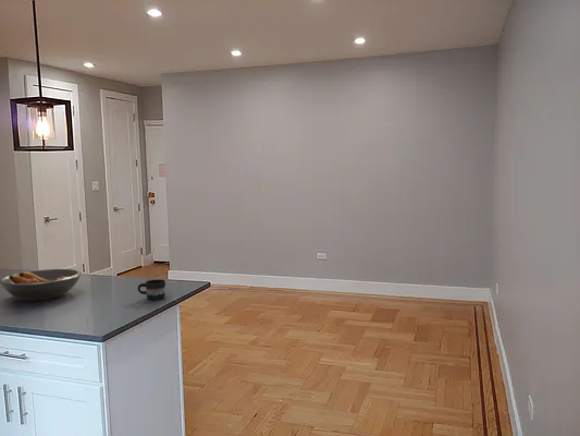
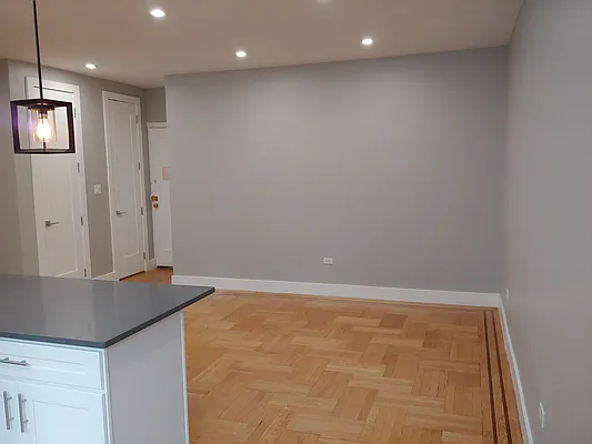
- mug [137,278,166,301]
- fruit bowl [0,268,83,301]
